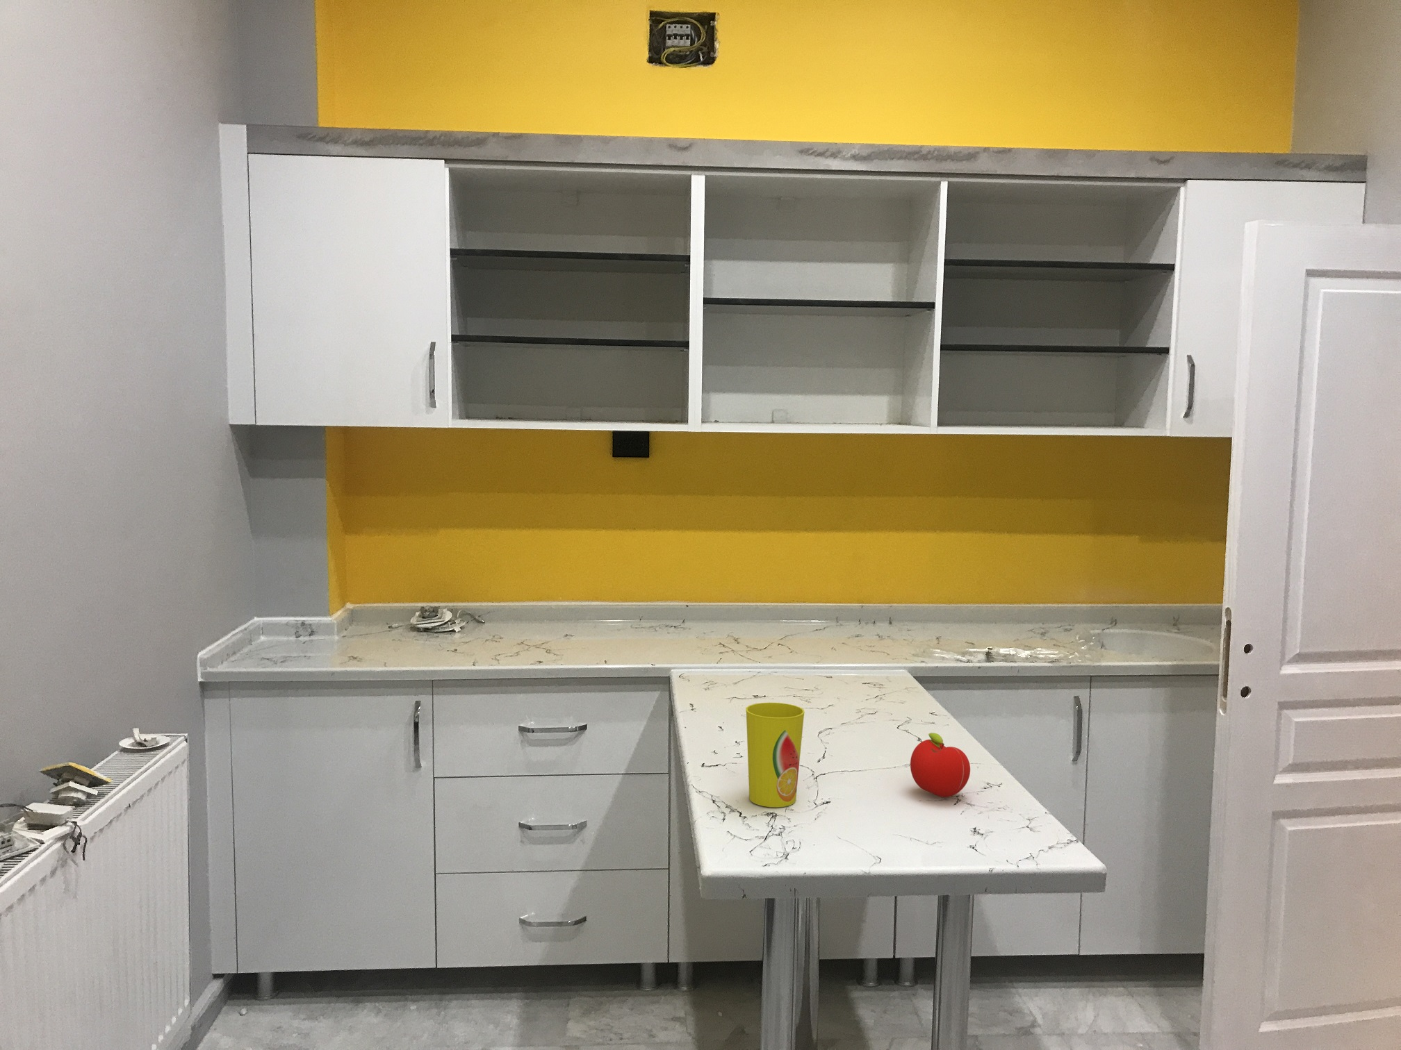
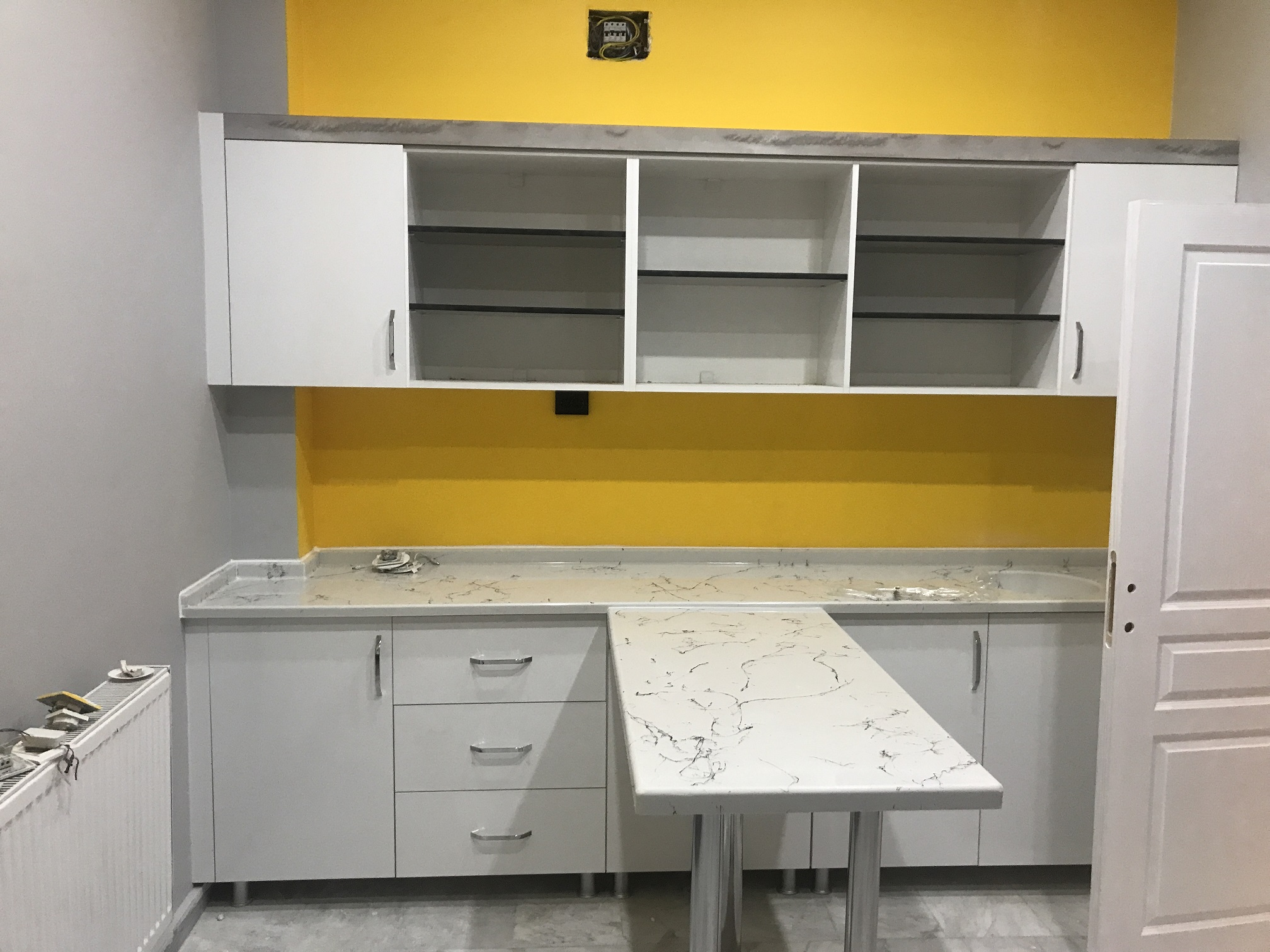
- fruit [910,732,971,797]
- cup [745,703,805,807]
